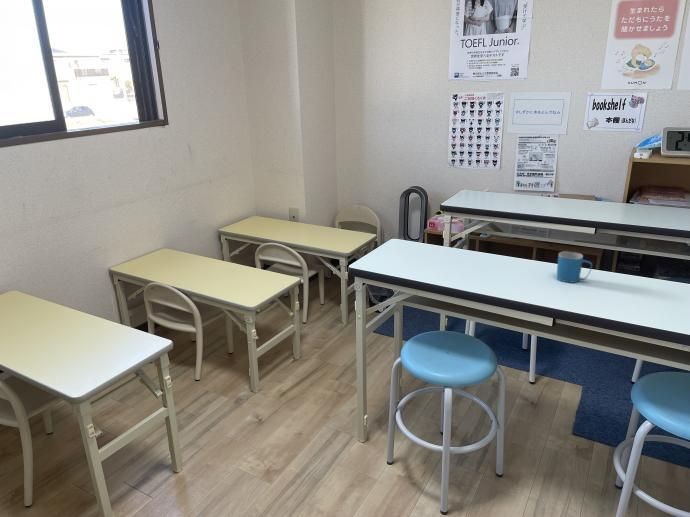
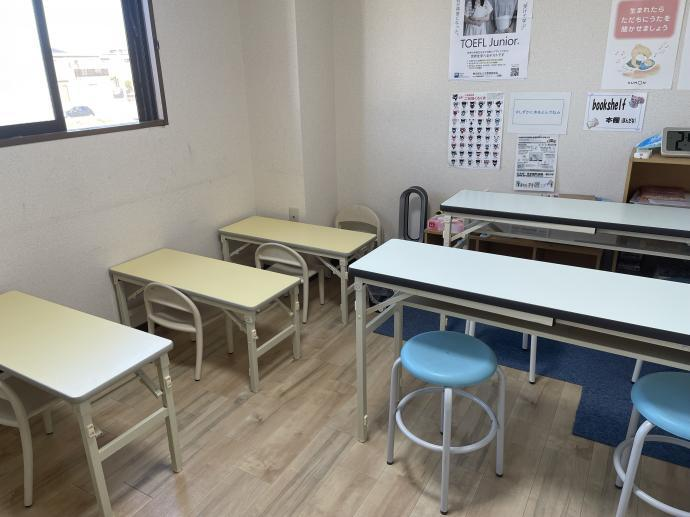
- mug [556,251,593,284]
